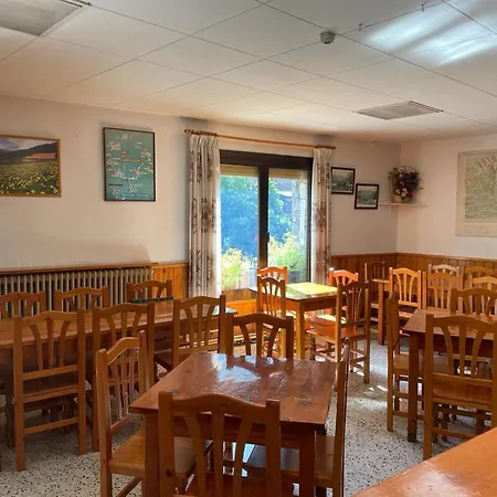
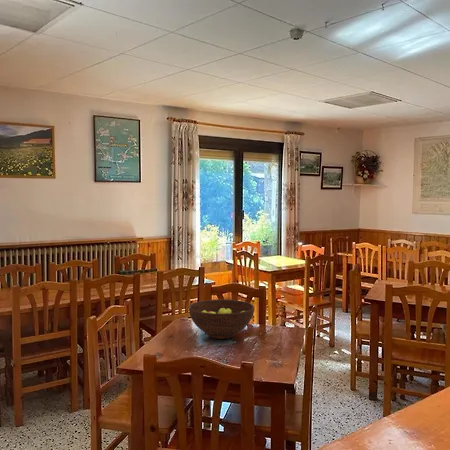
+ fruit bowl [188,299,255,340]
